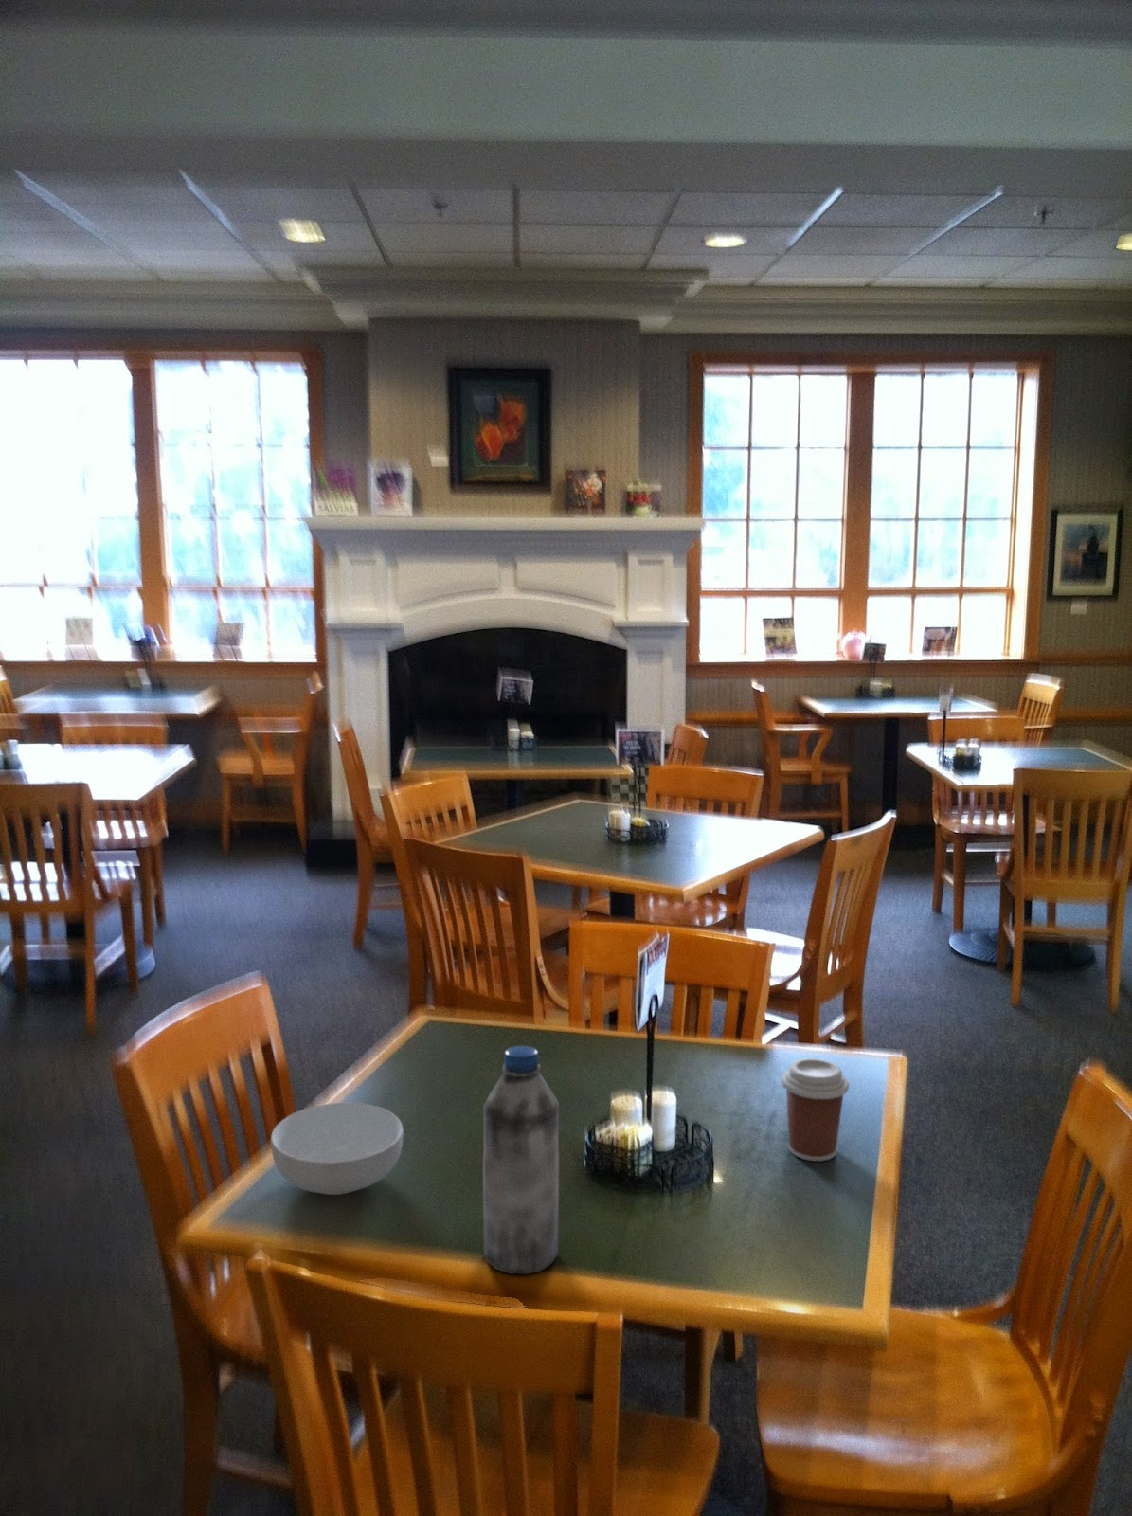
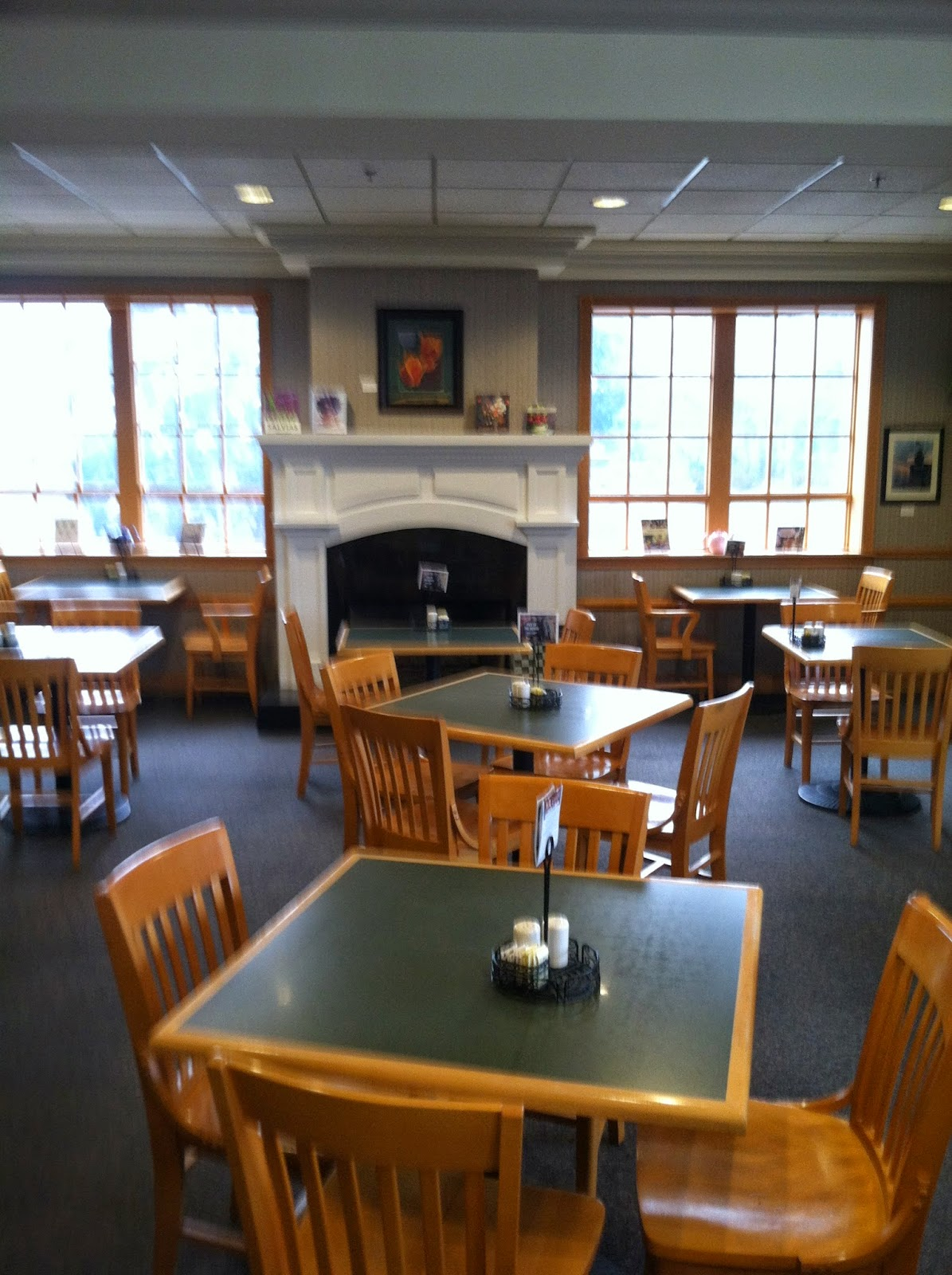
- cereal bowl [270,1102,404,1196]
- coffee cup [780,1057,850,1162]
- water bottle [482,1045,560,1276]
